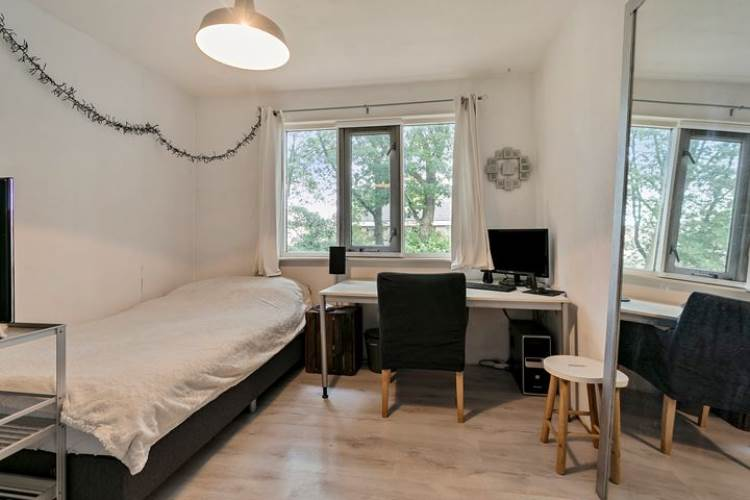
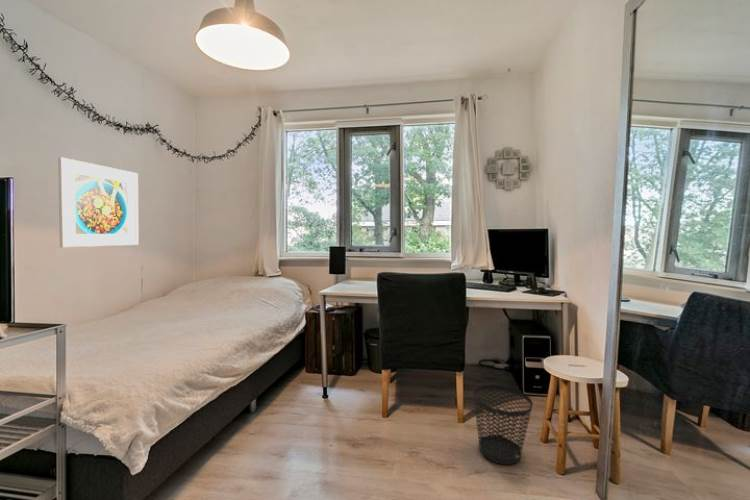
+ wastebasket [472,384,534,466]
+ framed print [57,156,139,248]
